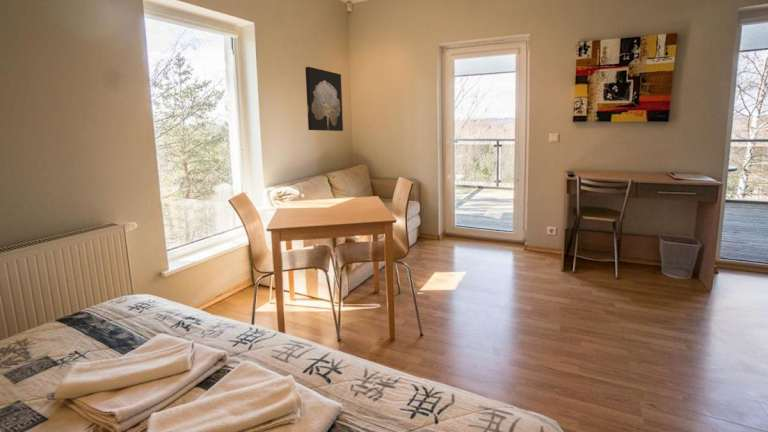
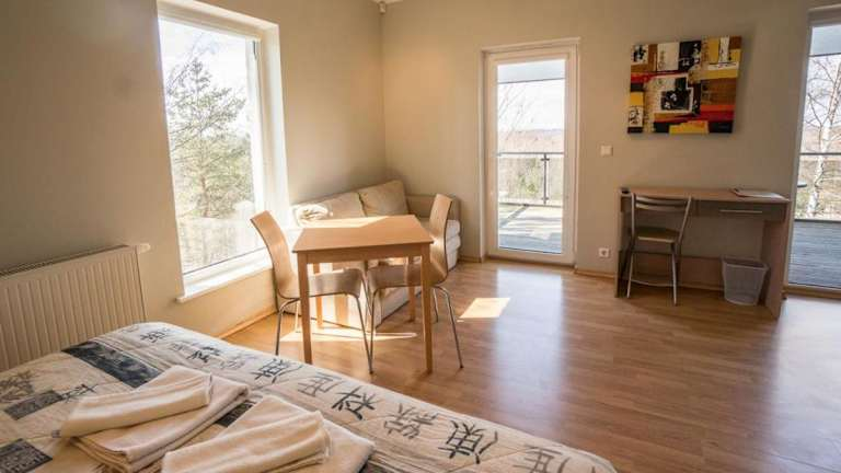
- wall art [304,66,344,132]
